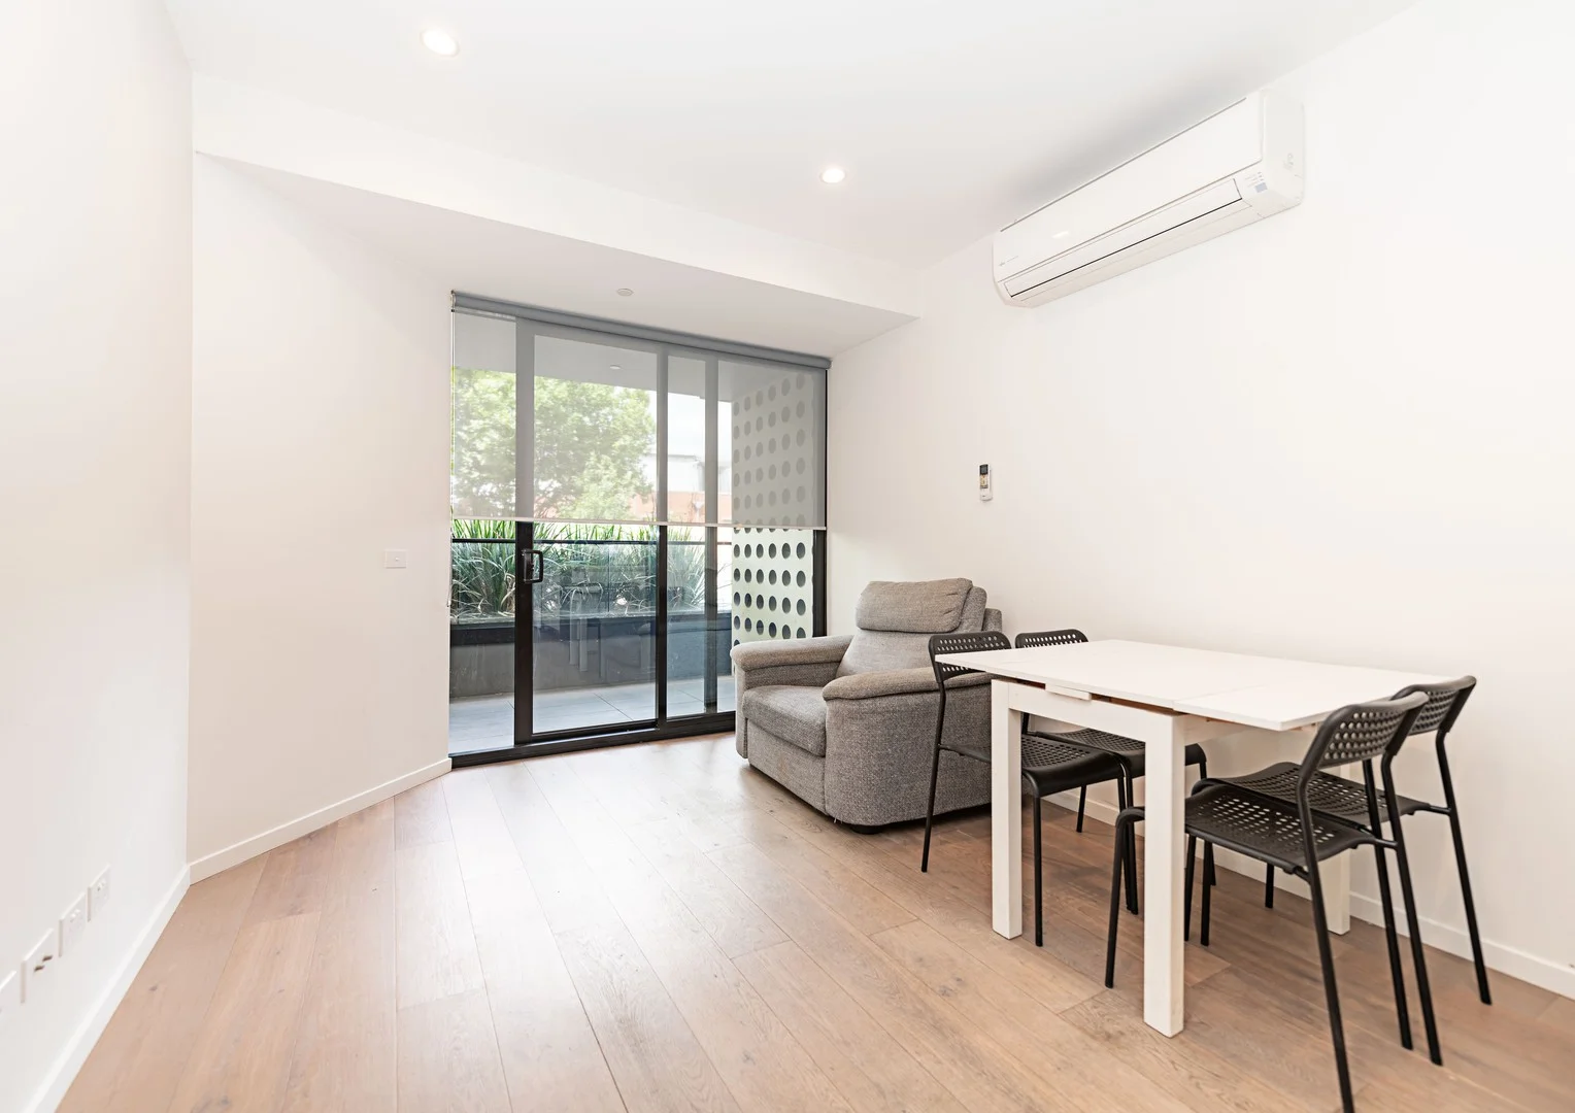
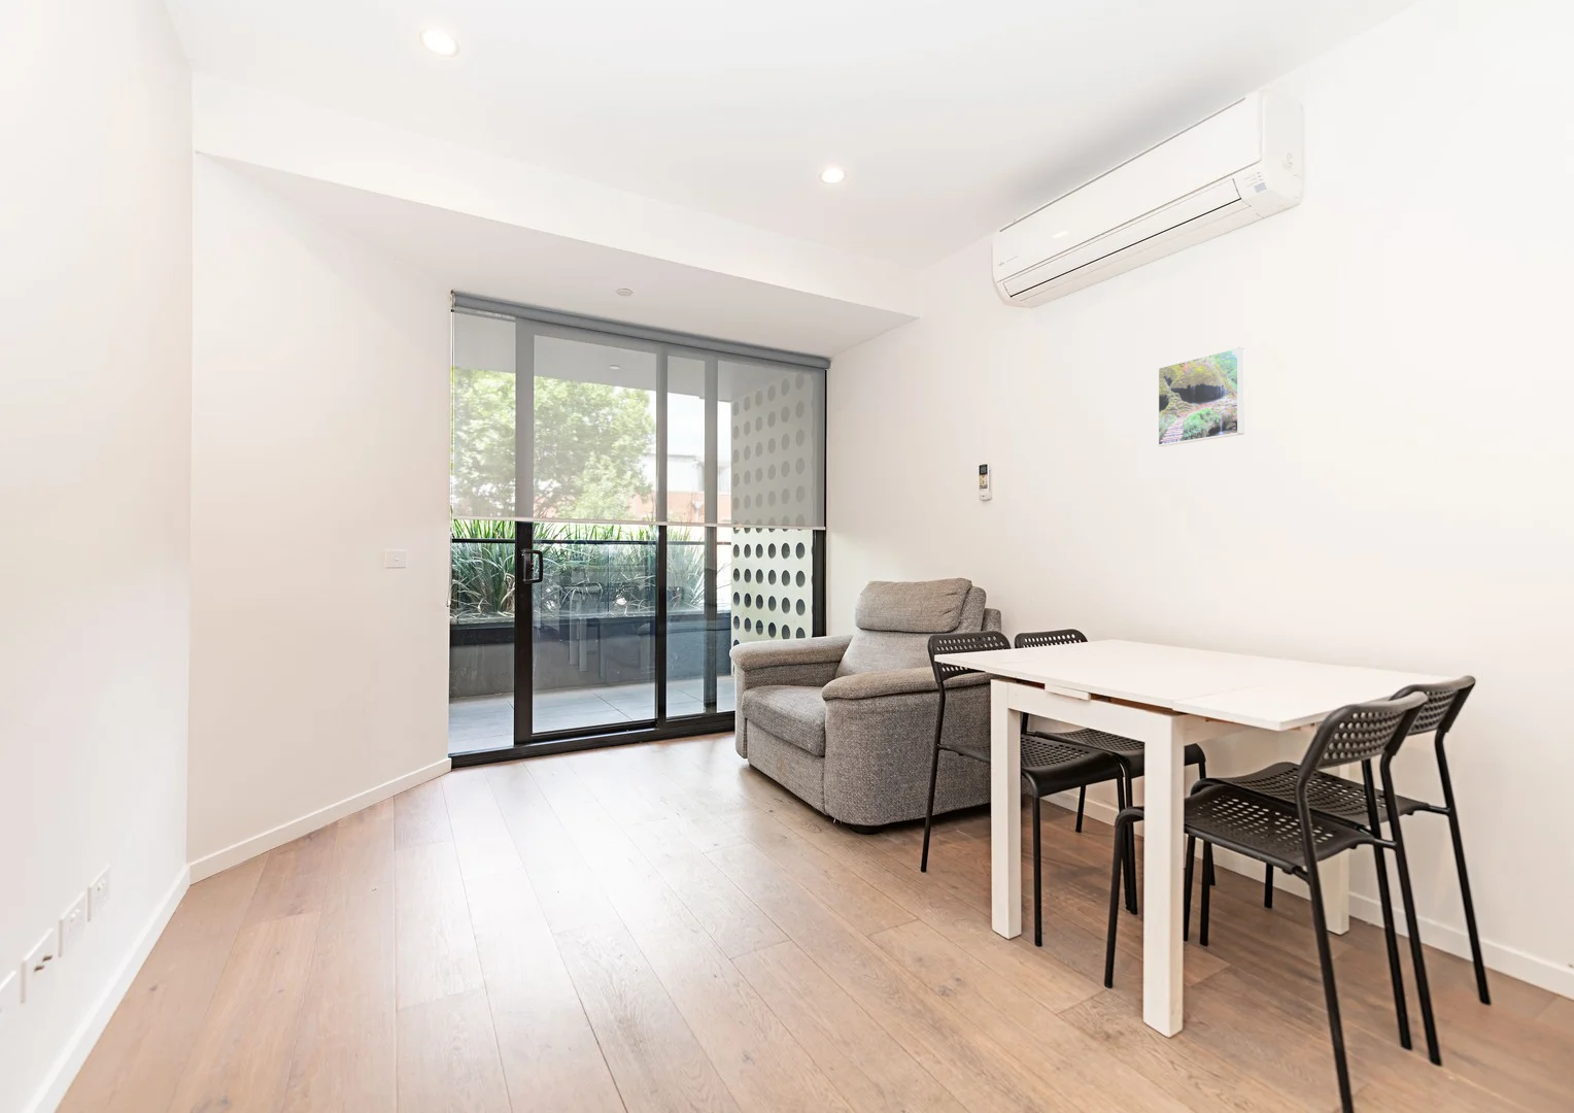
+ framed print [1157,346,1244,447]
